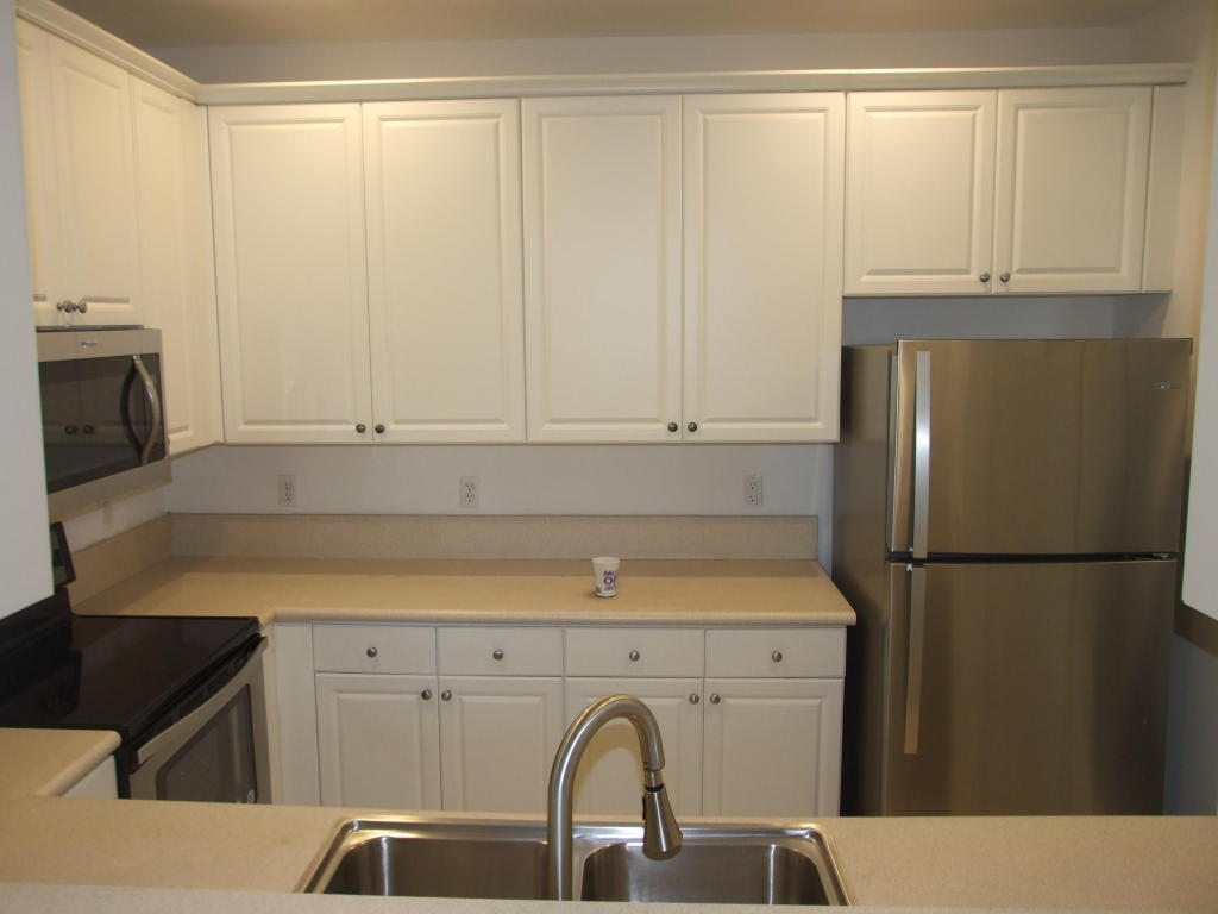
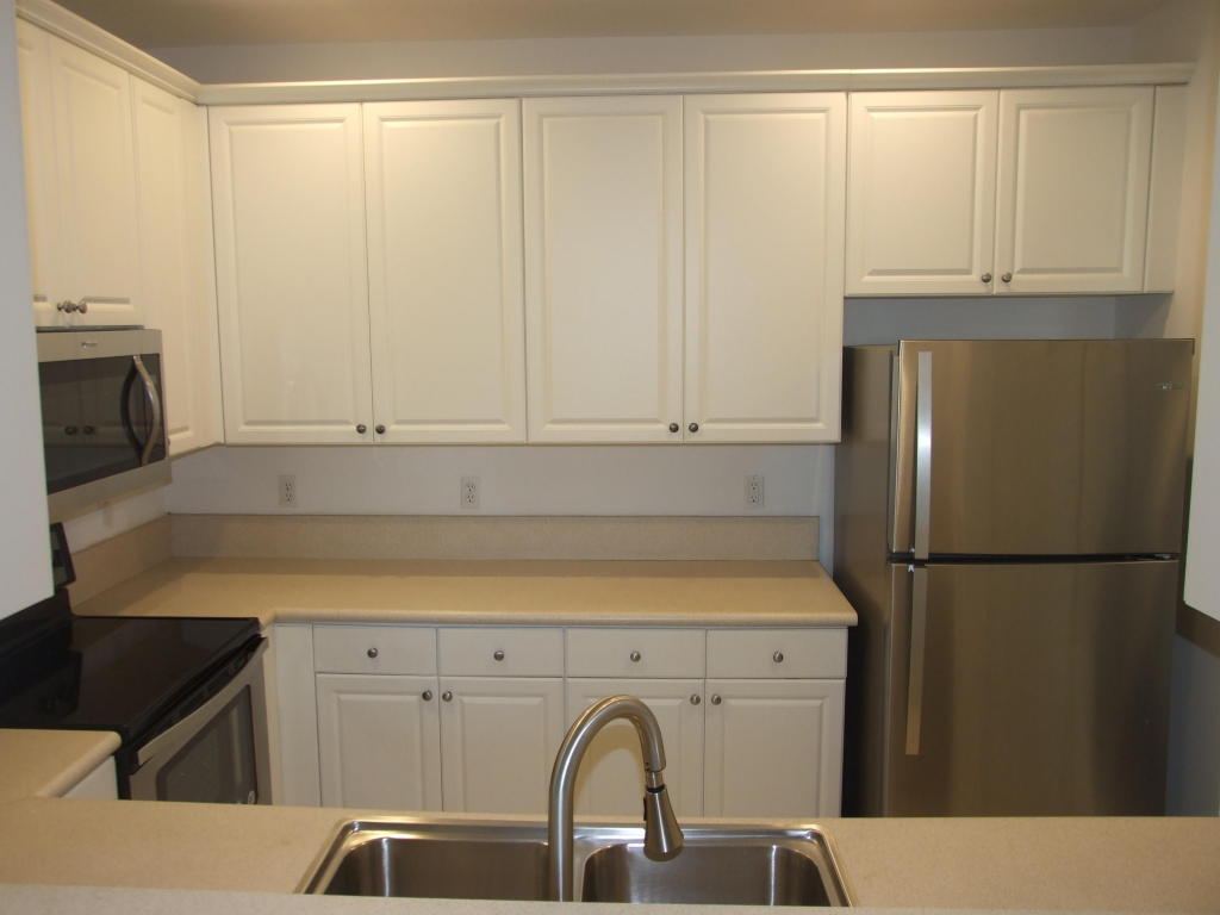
- cup [591,556,621,597]
